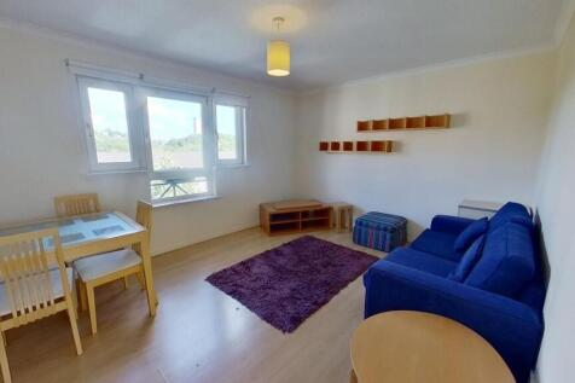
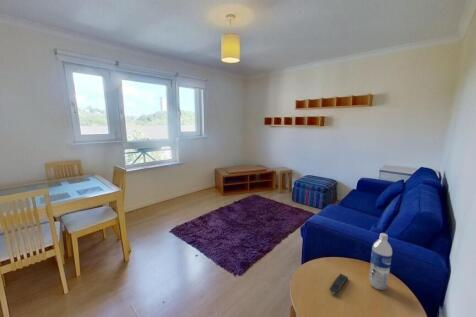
+ water bottle [368,232,393,291]
+ remote control [329,273,349,295]
